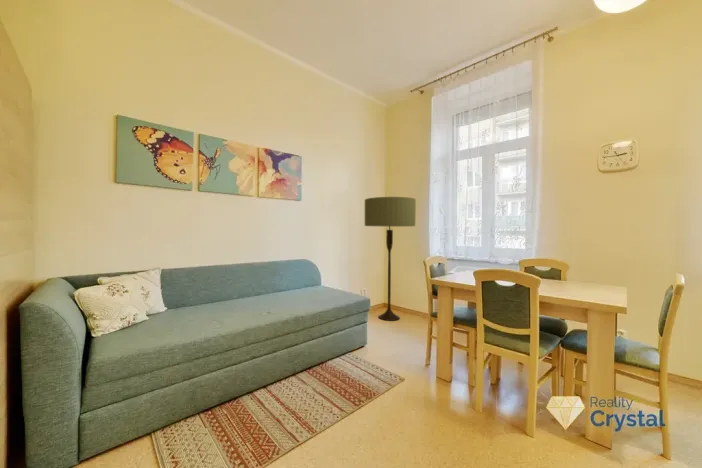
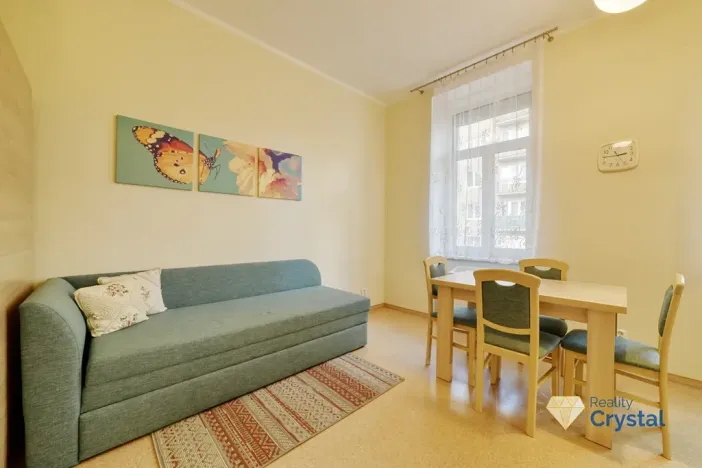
- floor lamp [364,196,417,322]
